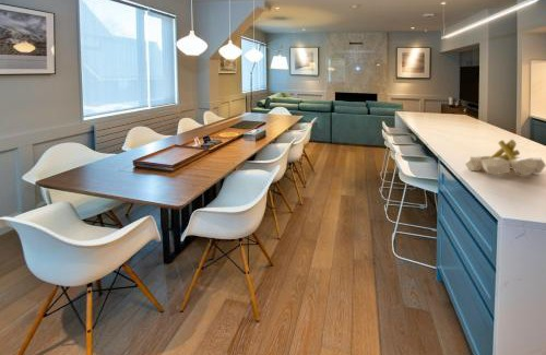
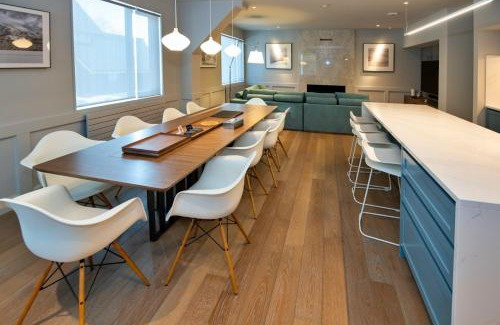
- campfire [464,138,546,176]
